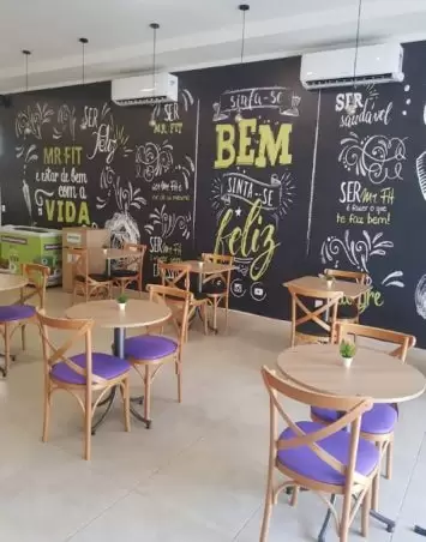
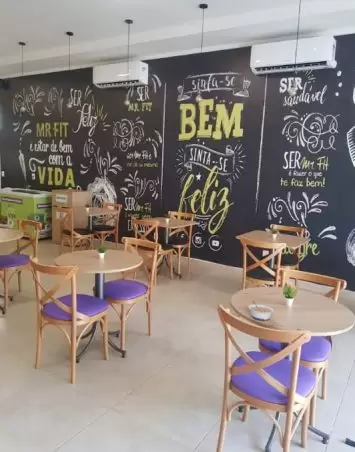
+ legume [248,300,275,321]
